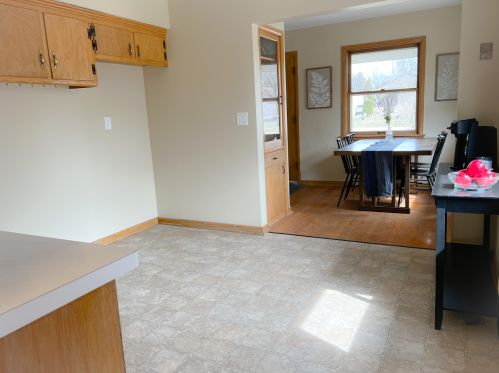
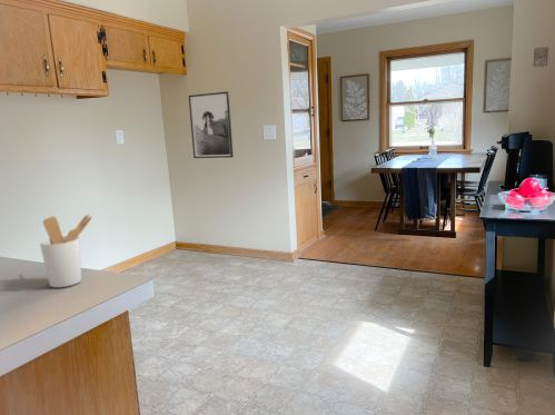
+ utensil holder [39,214,93,288]
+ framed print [188,90,235,159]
